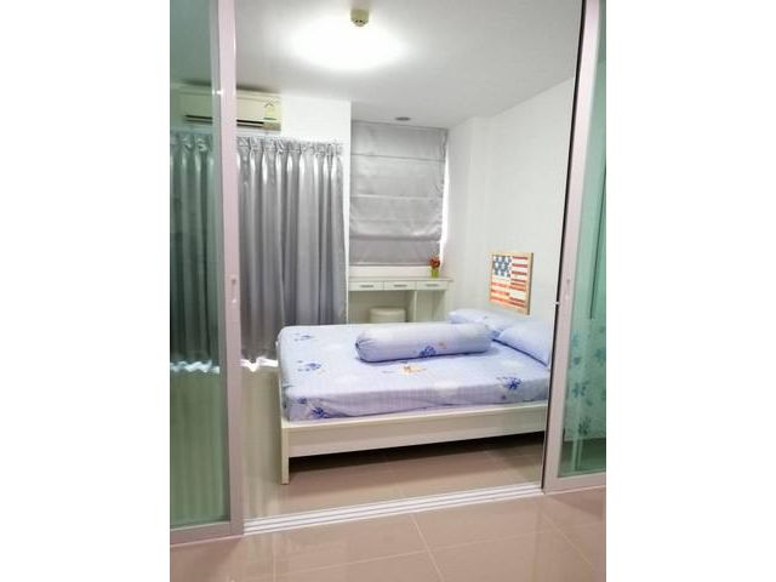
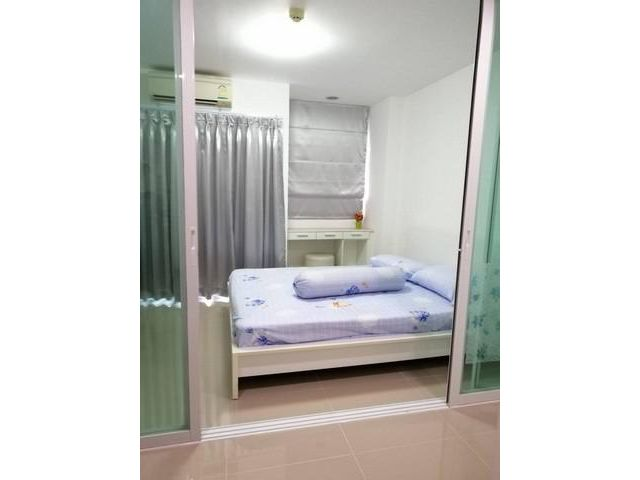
- wall art [486,250,535,316]
